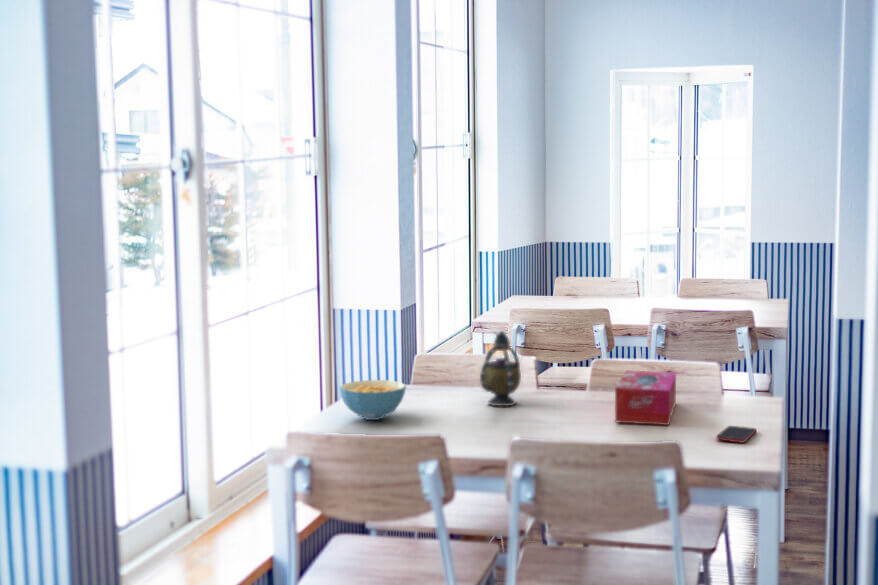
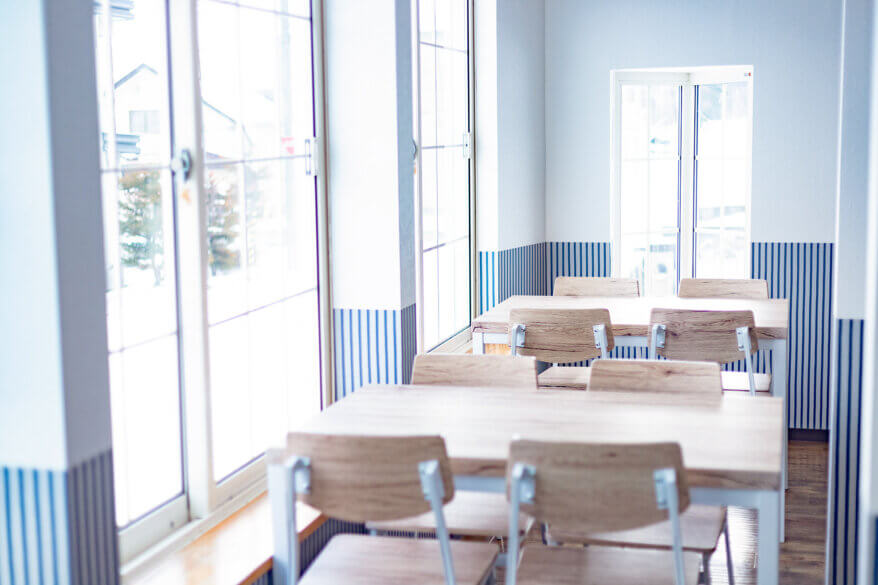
- cell phone [715,425,757,444]
- tissue box [614,370,677,426]
- cereal bowl [339,379,407,421]
- teapot [479,330,522,407]
